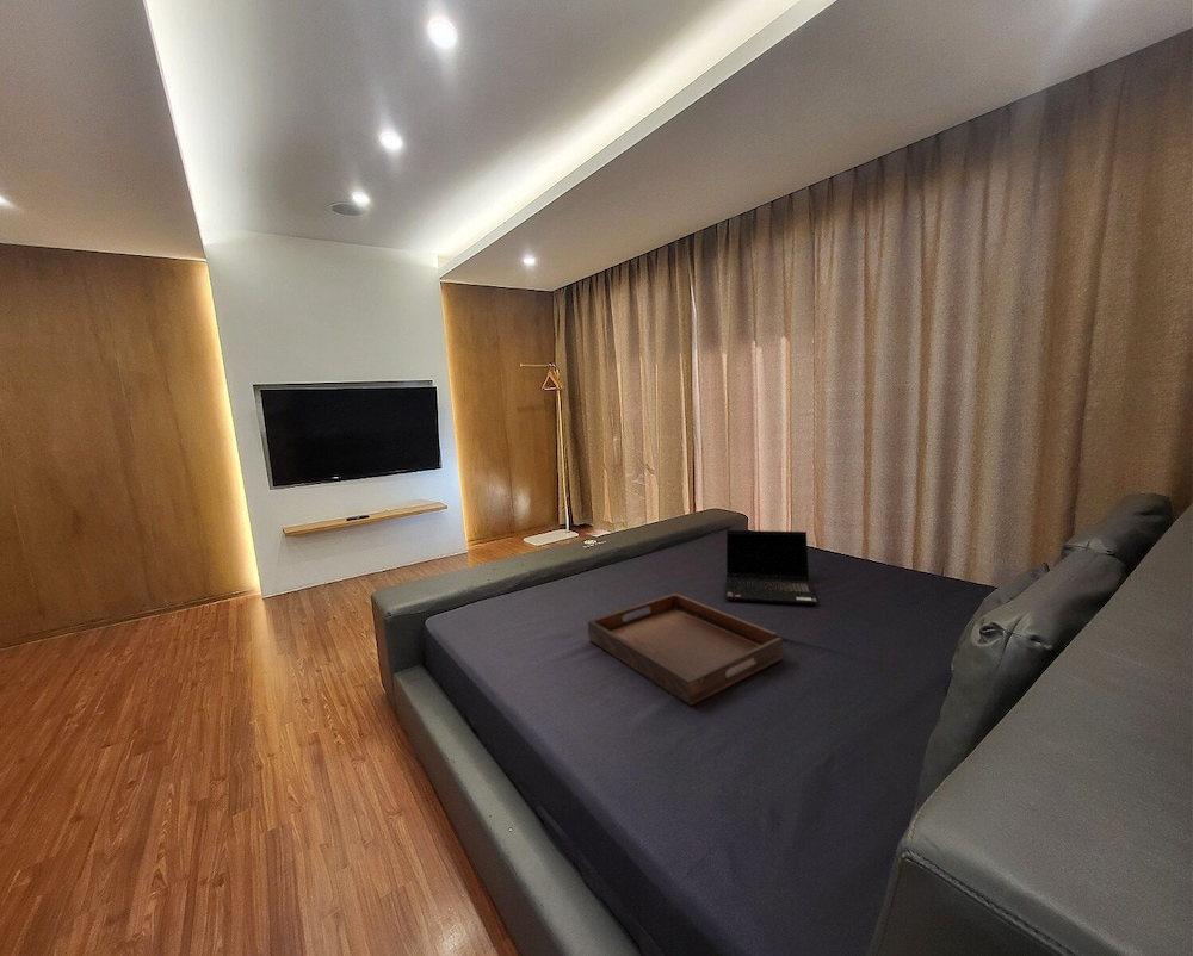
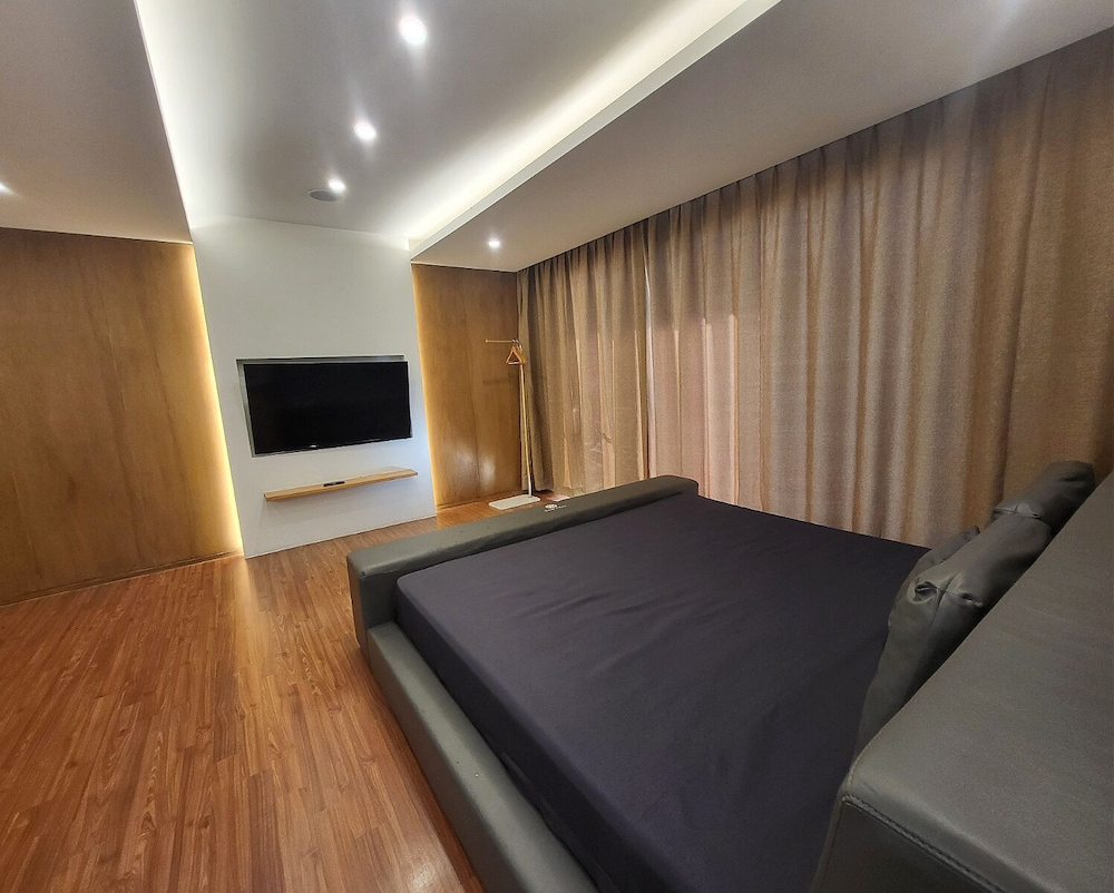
- laptop computer [724,529,818,606]
- serving tray [587,592,784,707]
